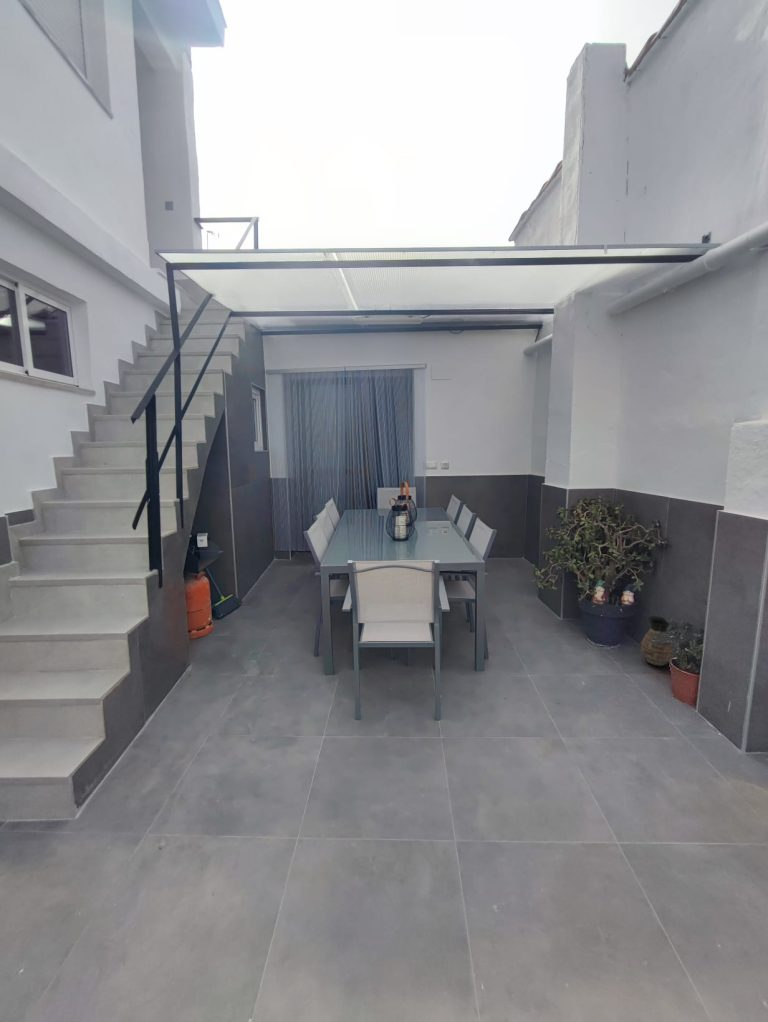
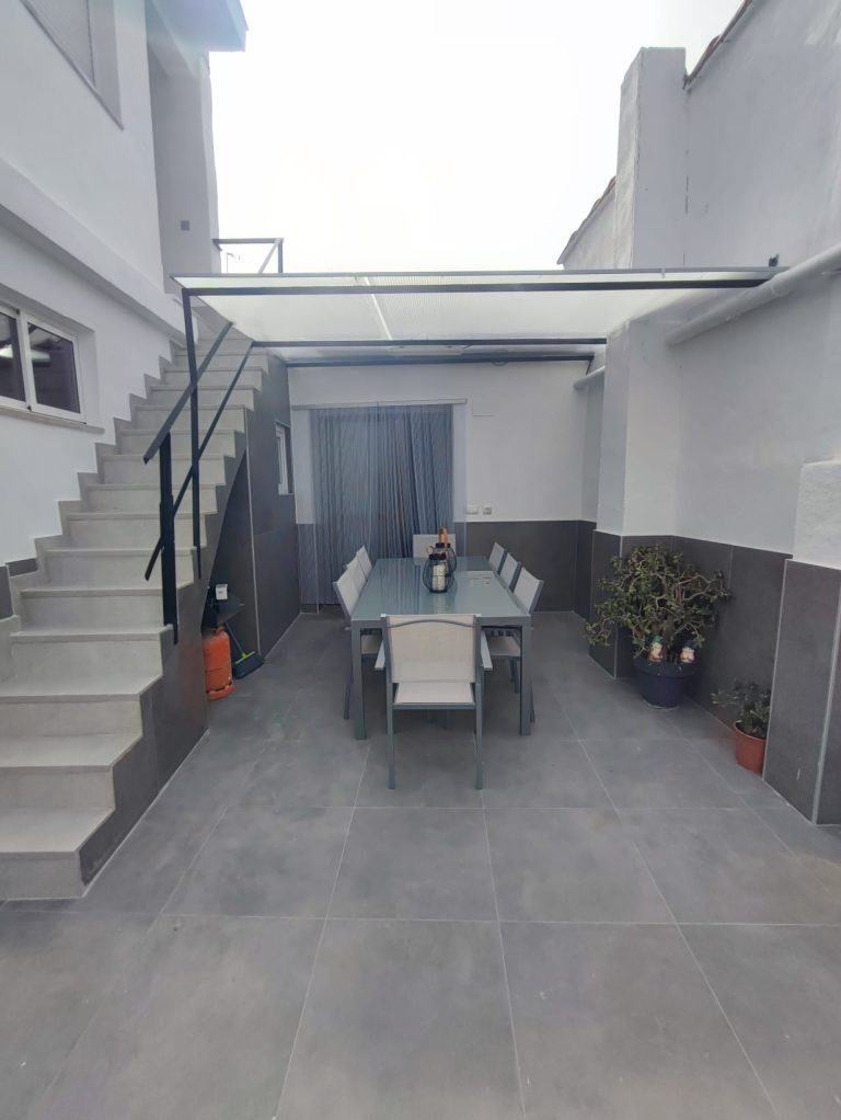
- ceramic jug [640,615,674,667]
